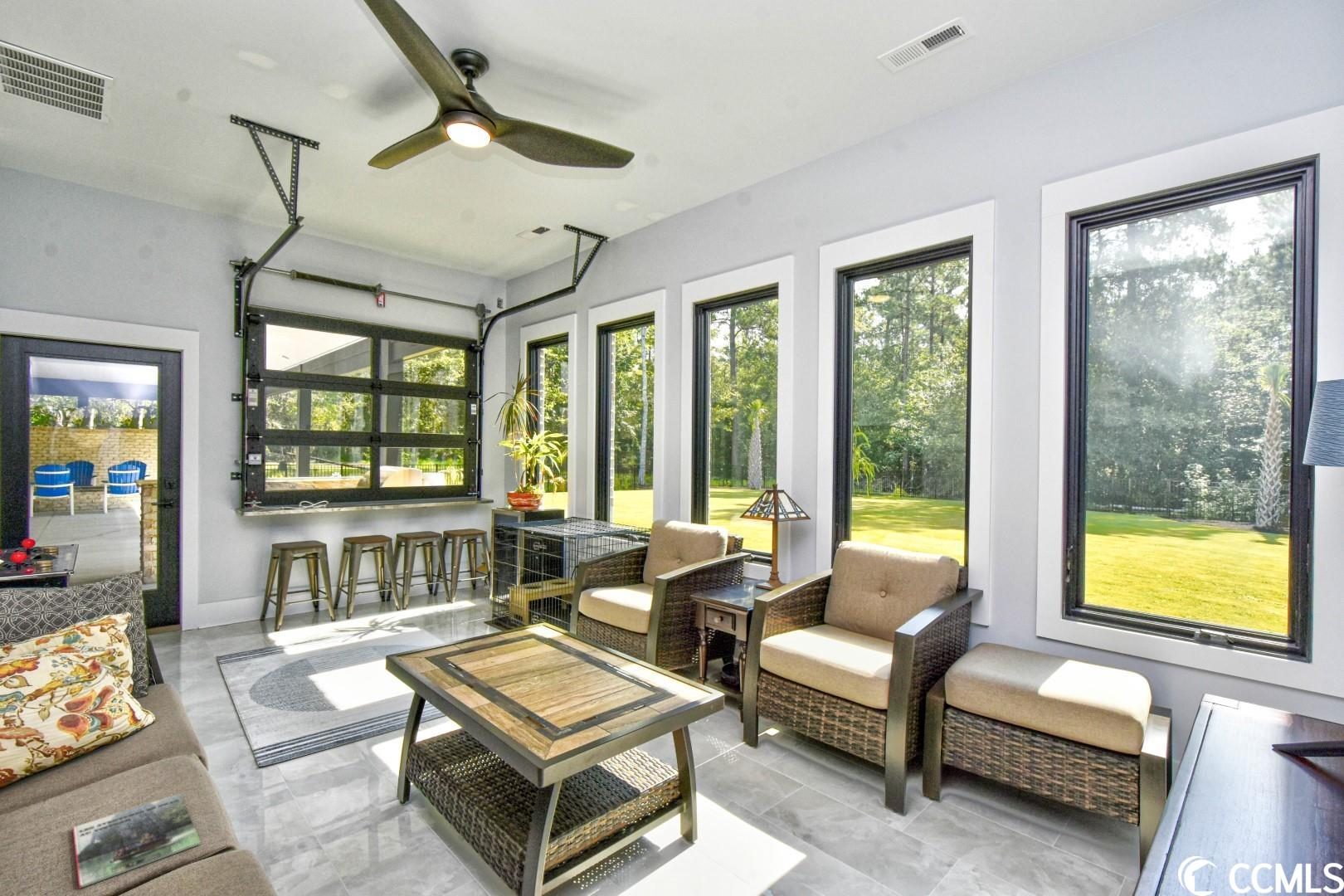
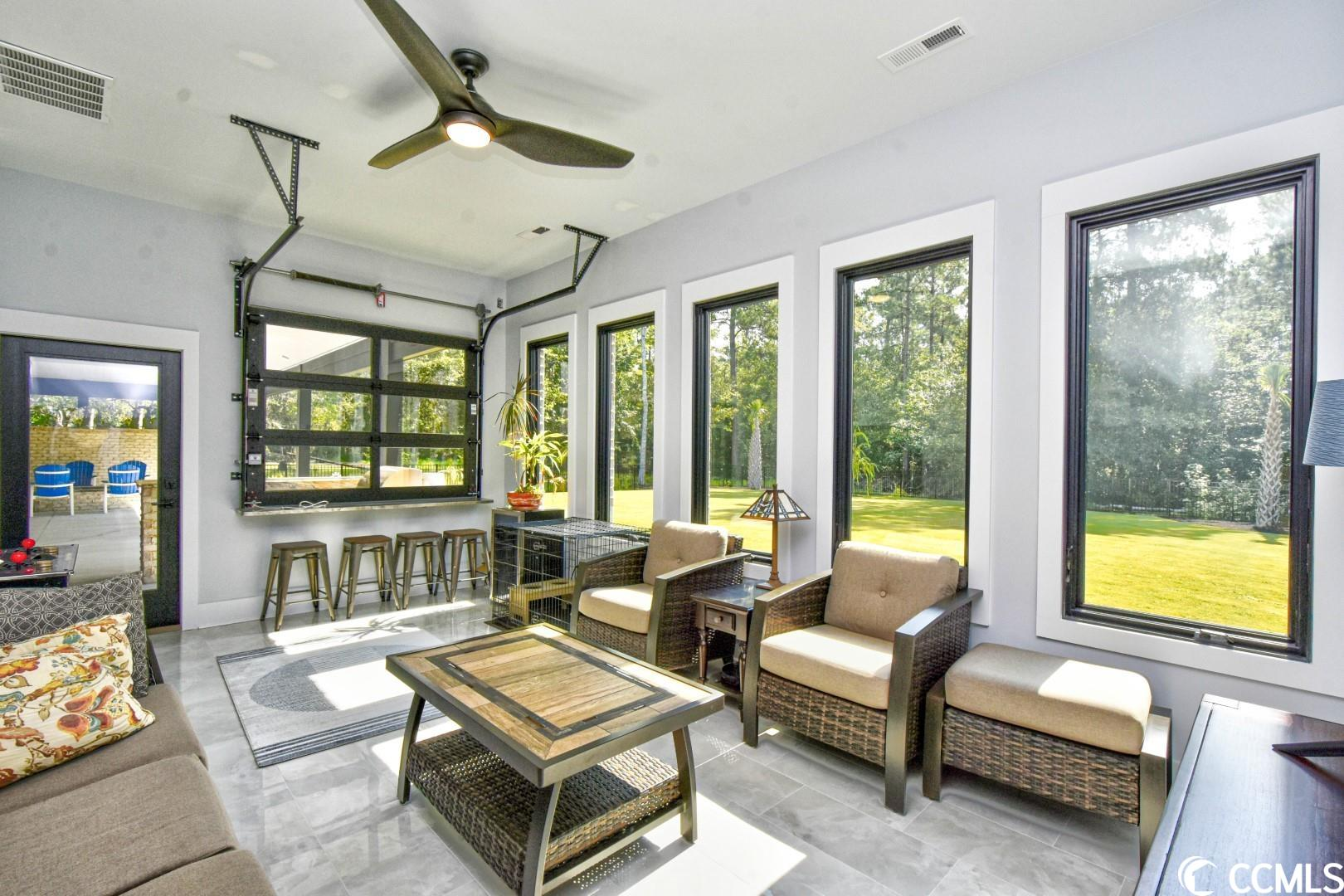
- magazine [72,793,202,889]
